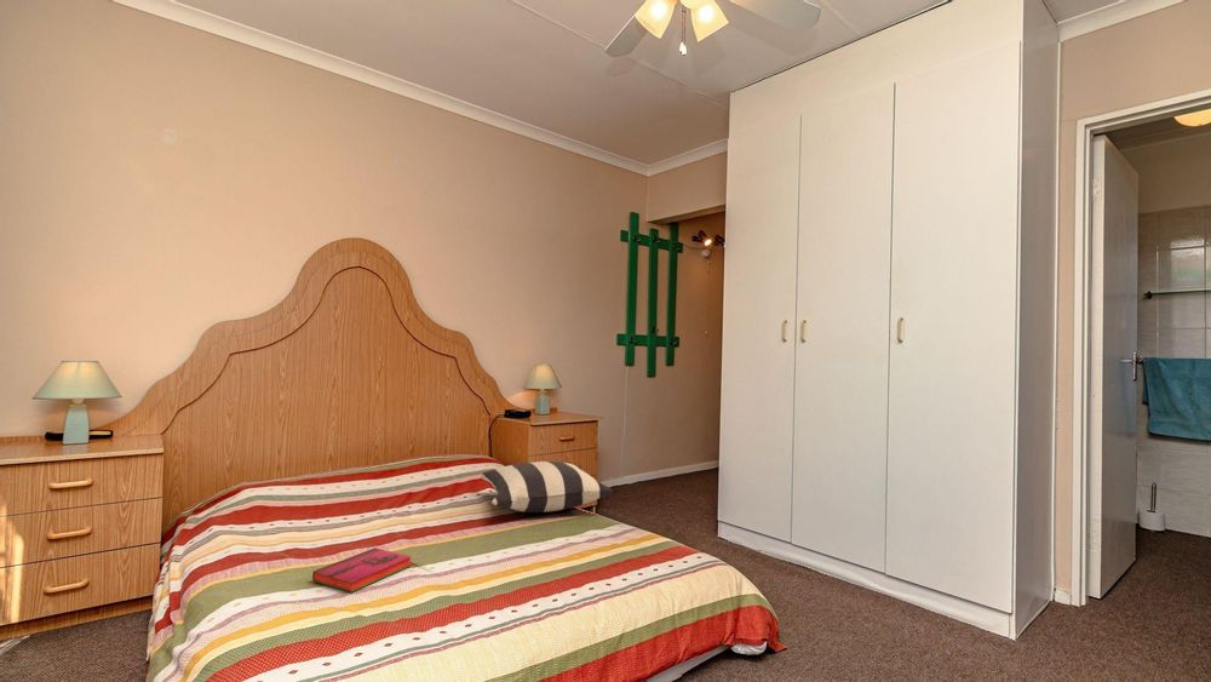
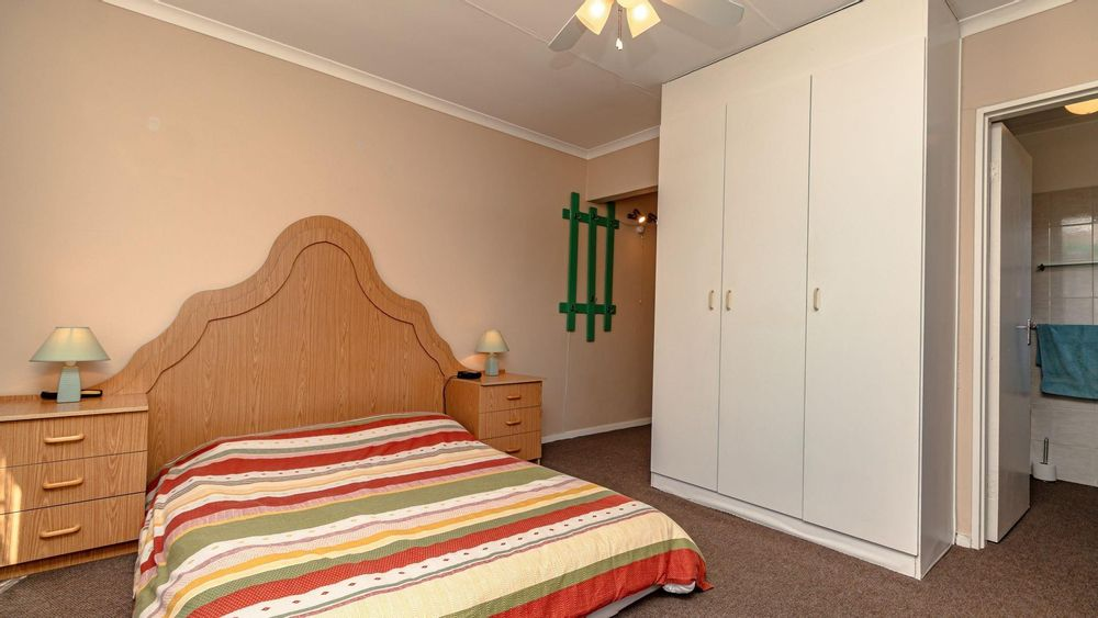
- hardback book [311,546,413,594]
- pillow [480,460,613,514]
